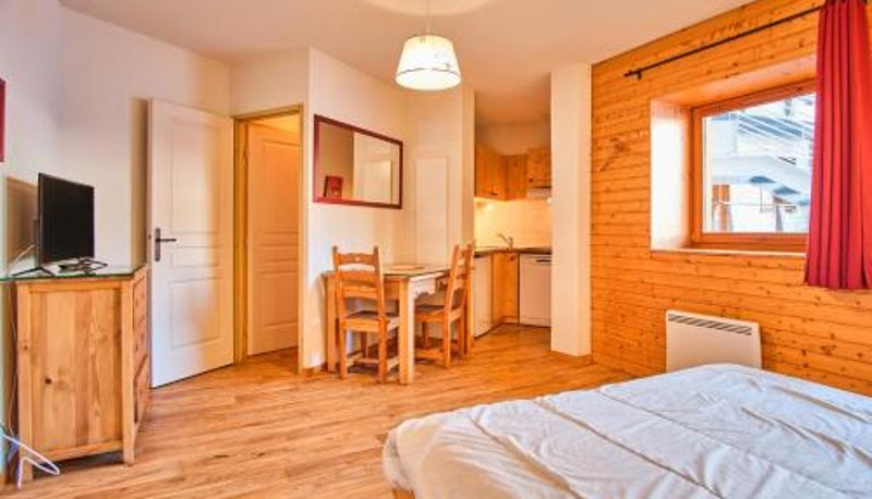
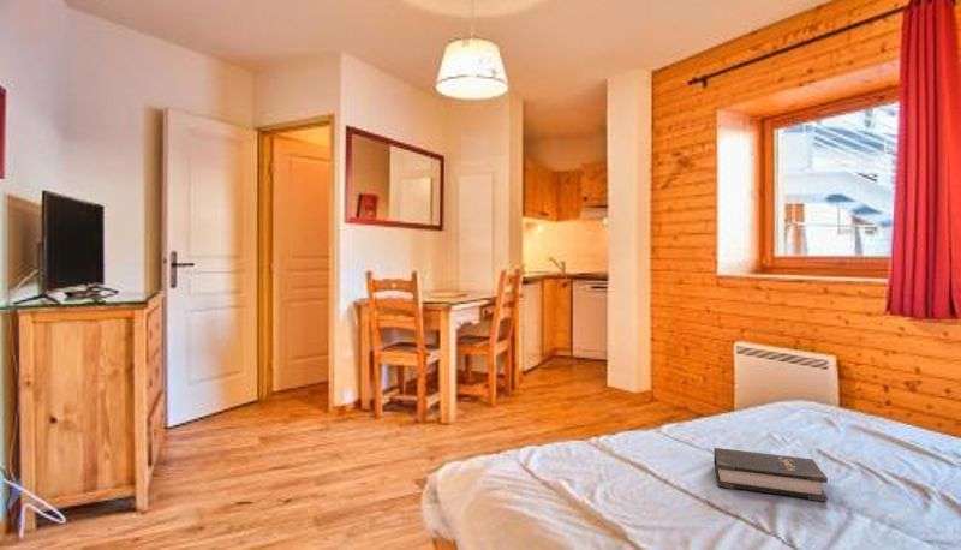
+ hardback book [712,447,829,503]
